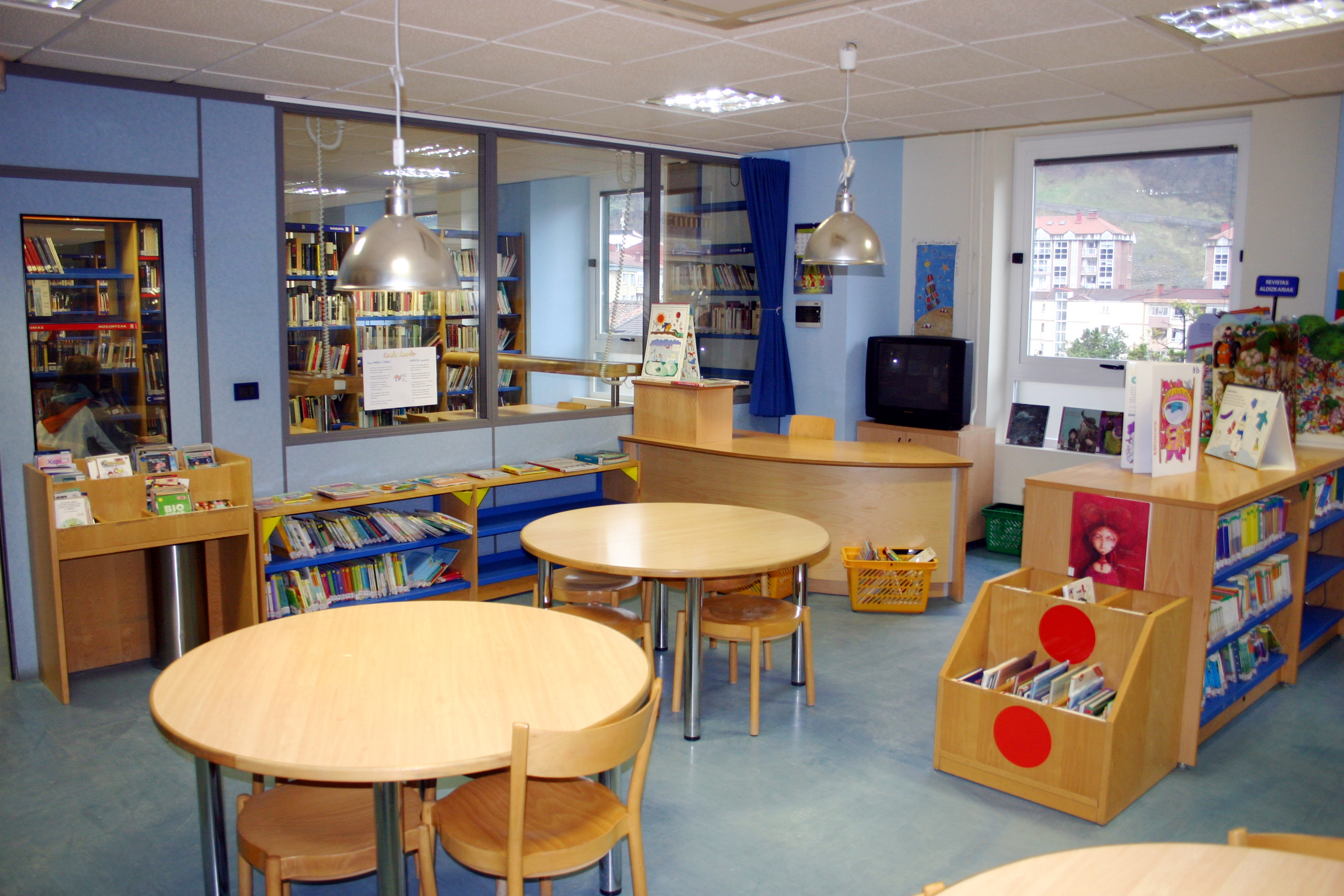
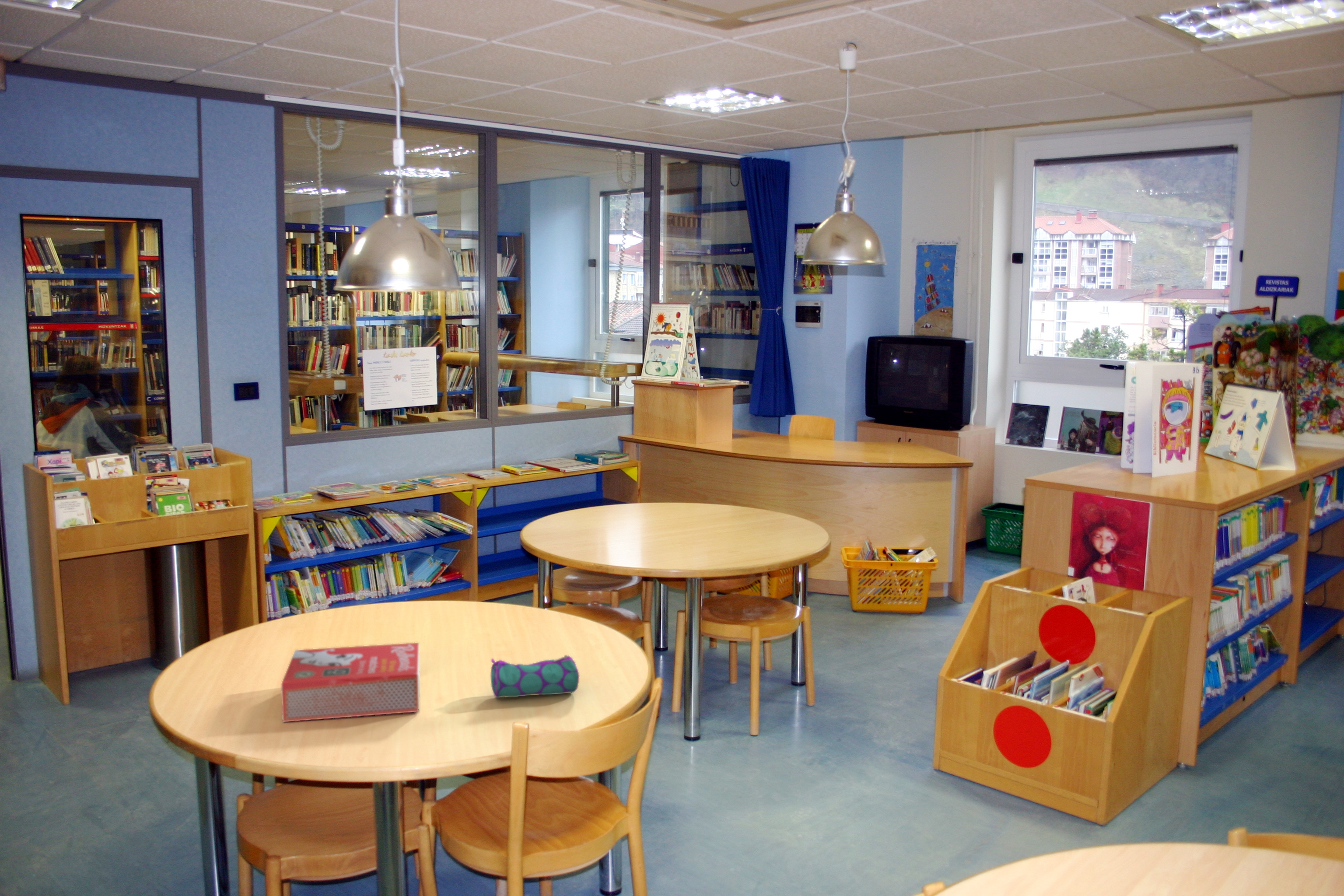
+ pencil case [490,655,580,698]
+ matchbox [281,642,420,722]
